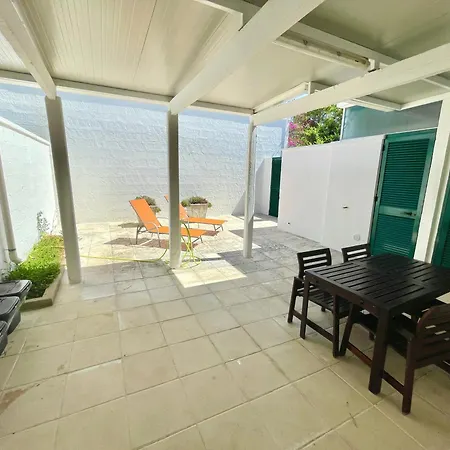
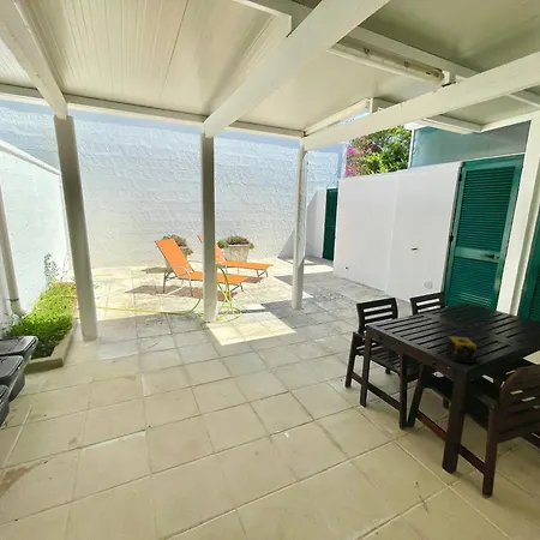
+ candle [444,335,478,364]
